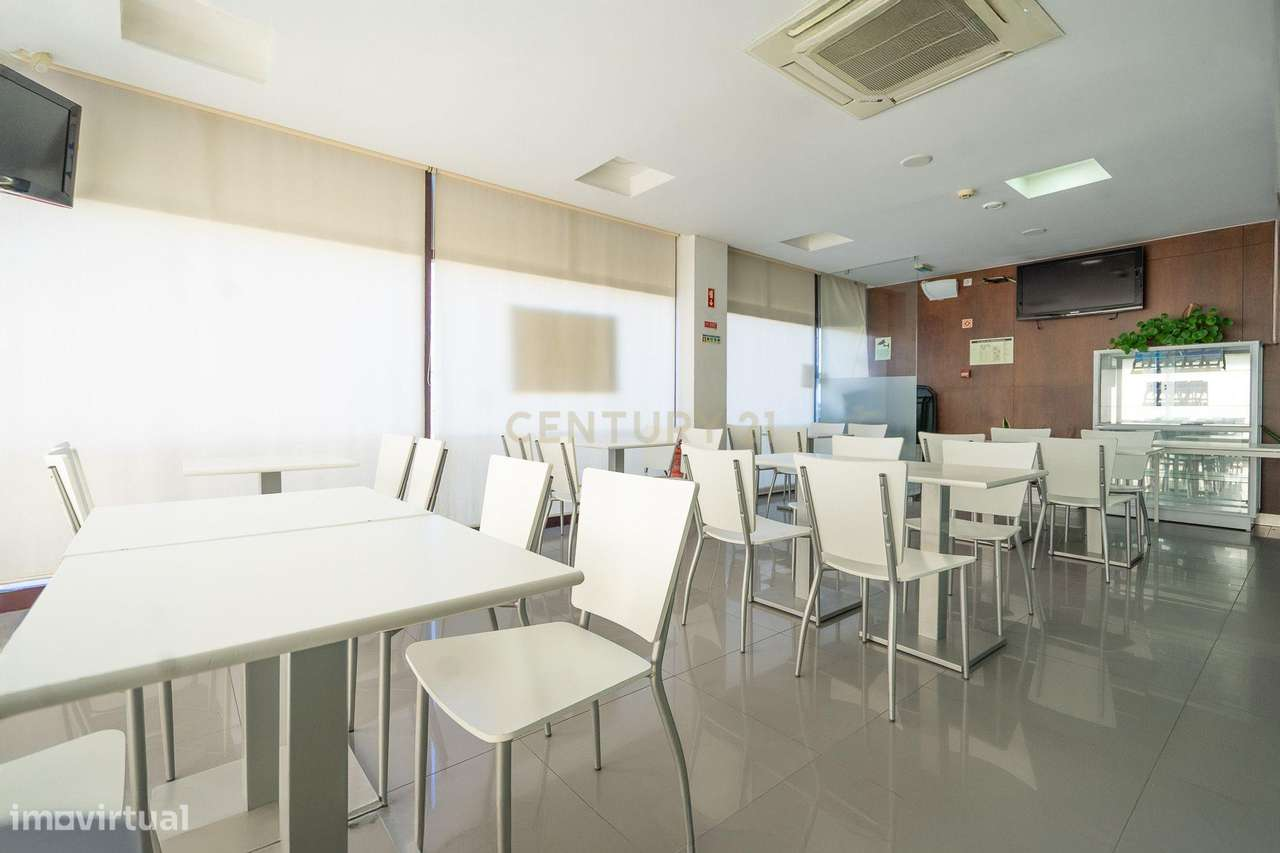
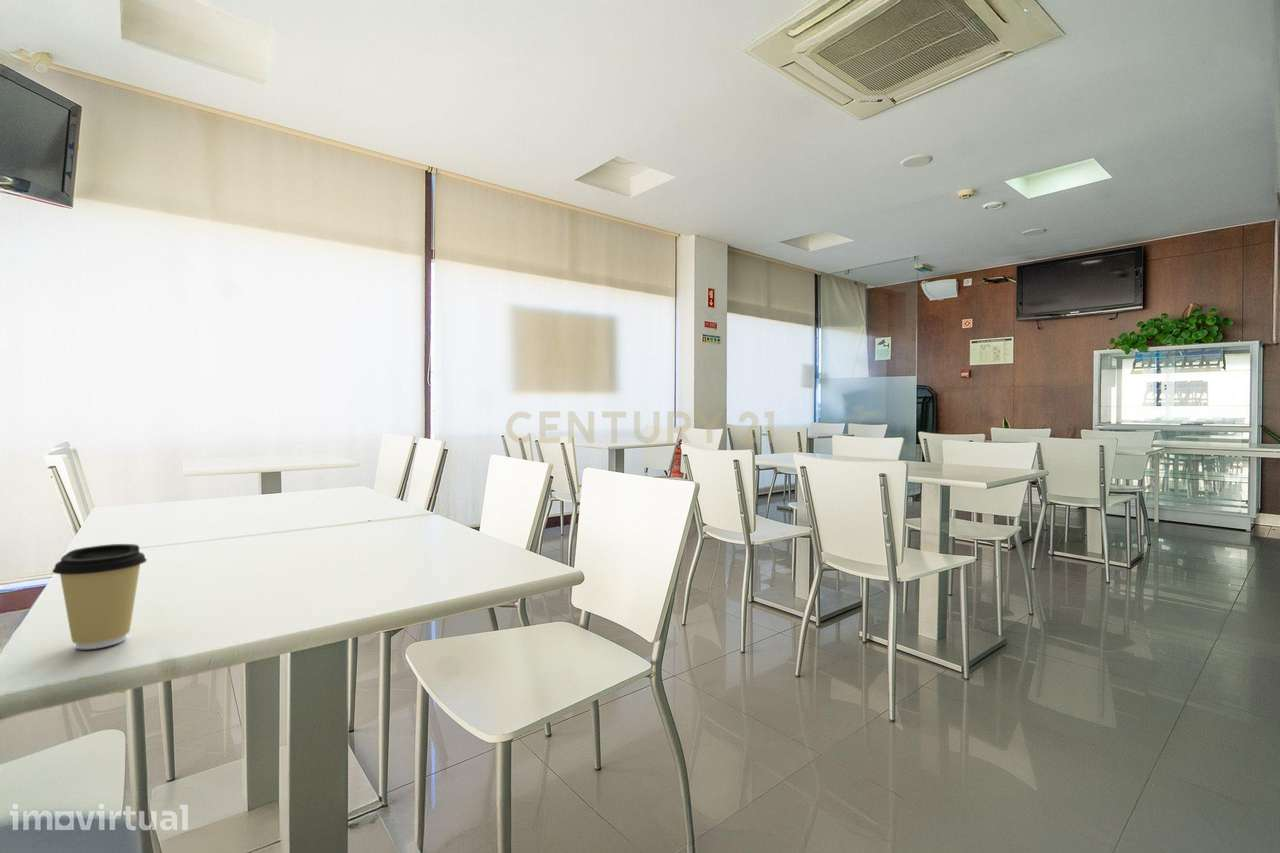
+ coffee cup [51,543,148,650]
